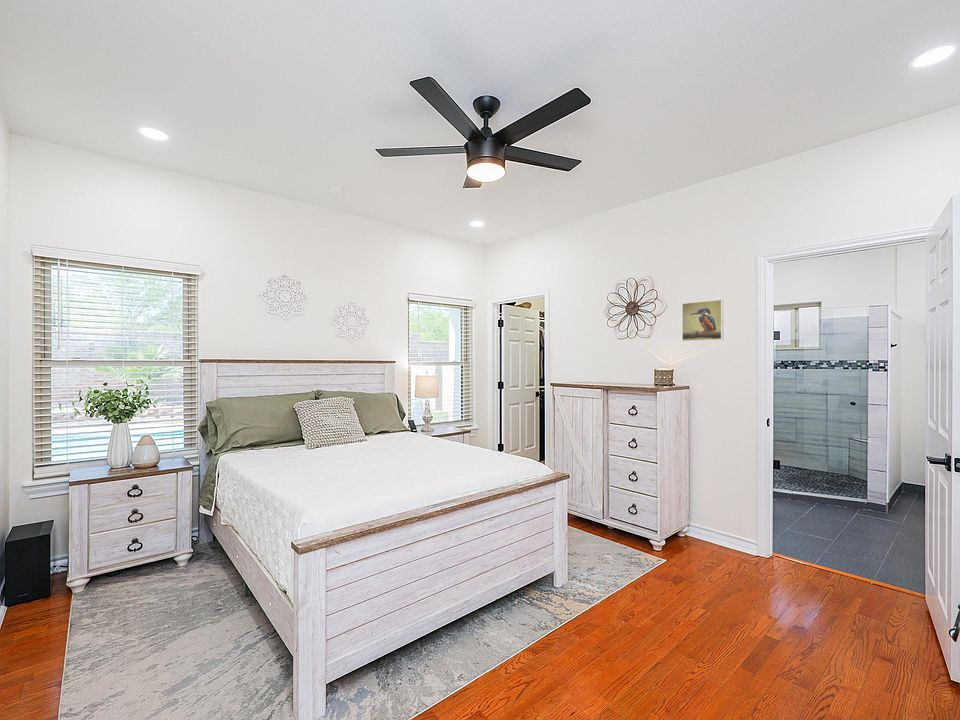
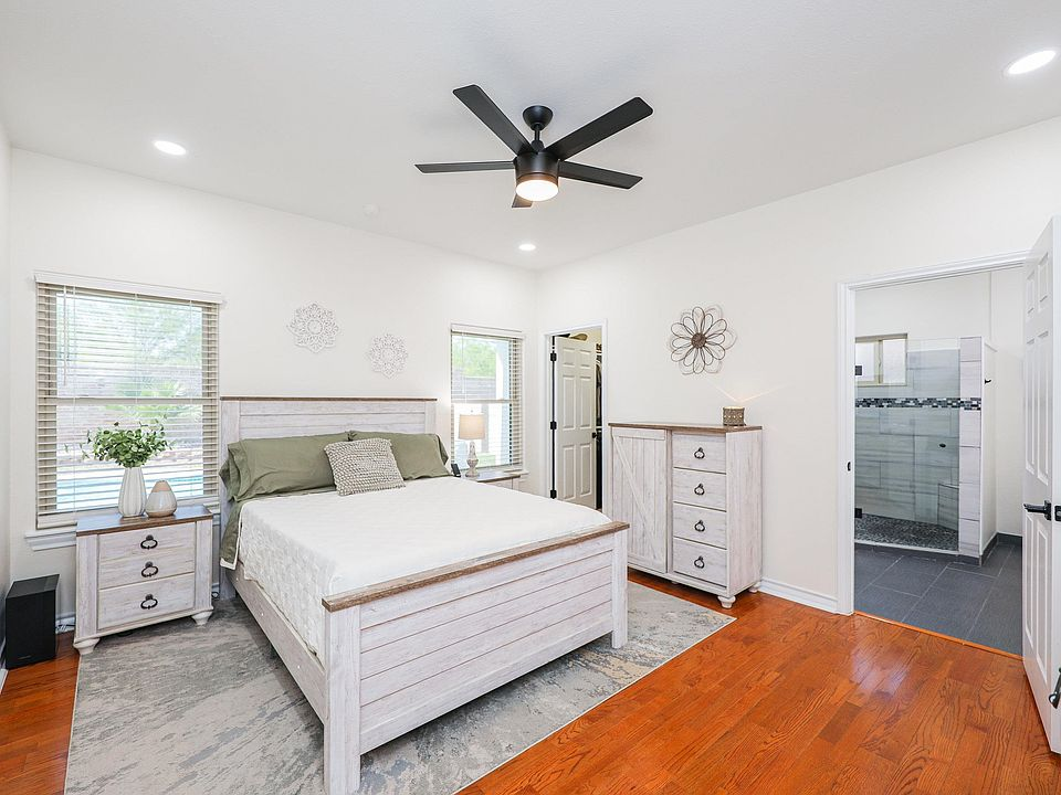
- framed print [681,299,724,342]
